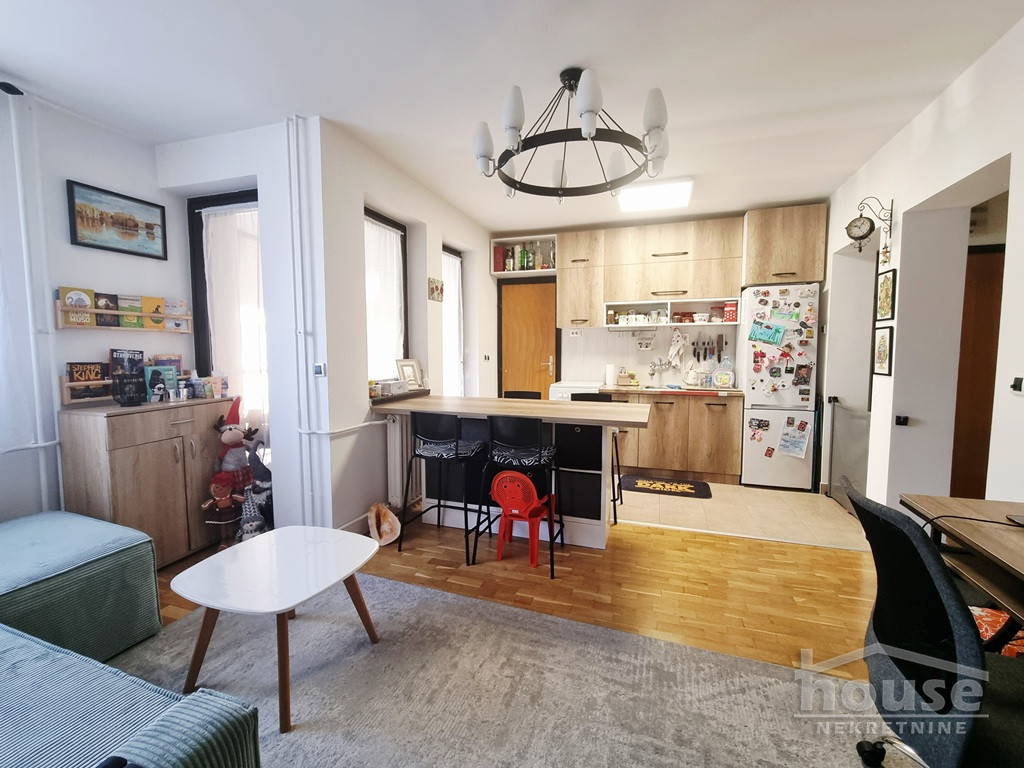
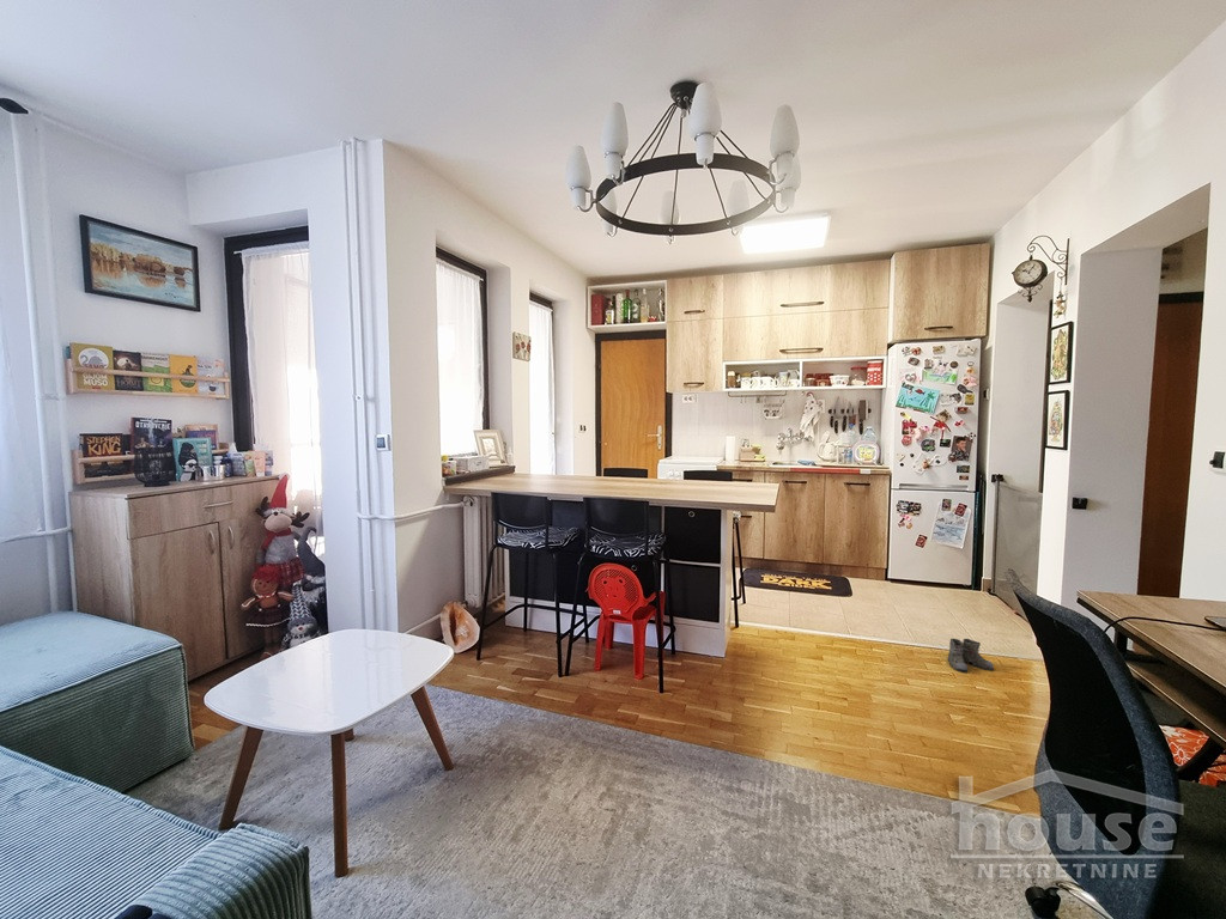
+ boots [946,638,995,674]
